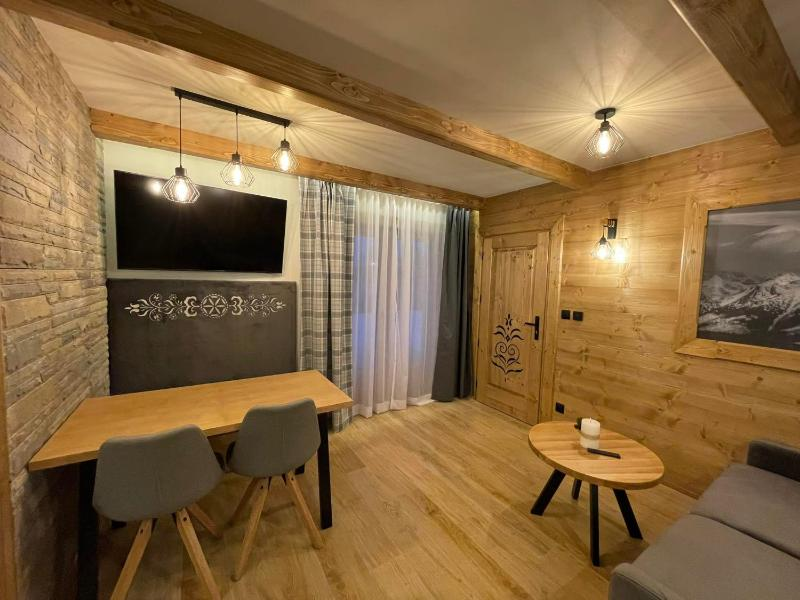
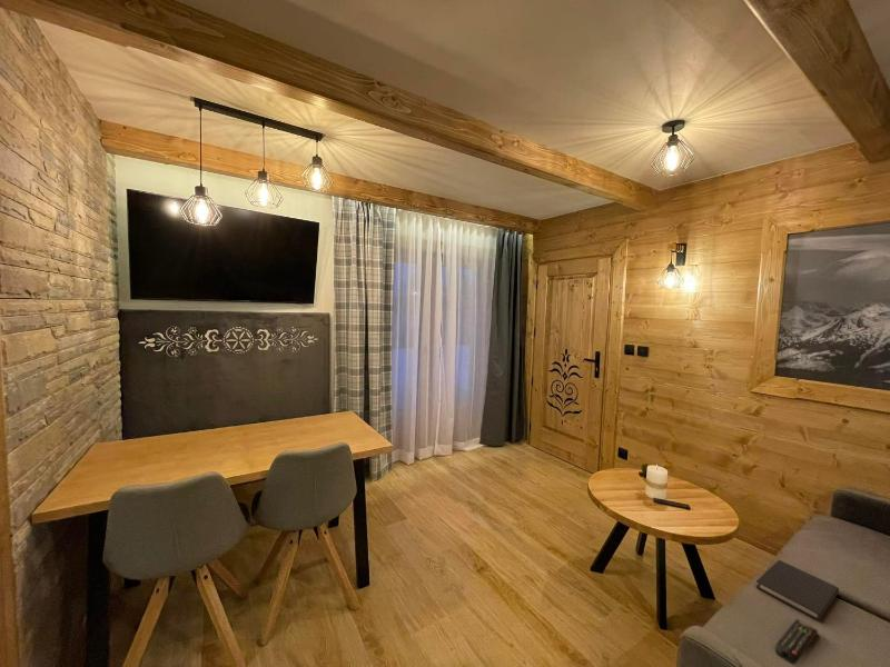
+ diary [755,559,840,621]
+ remote control [774,618,819,665]
